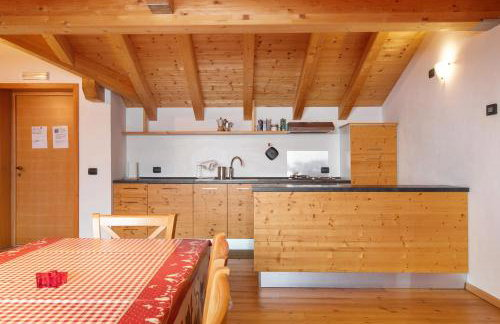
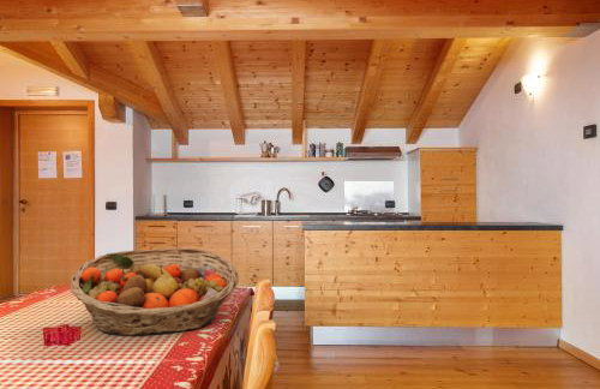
+ fruit basket [68,246,240,337]
